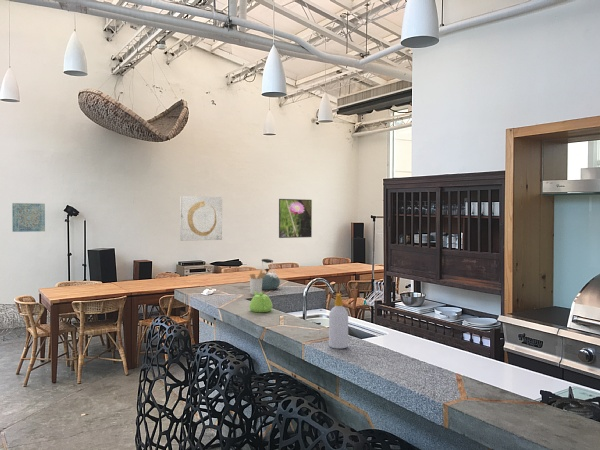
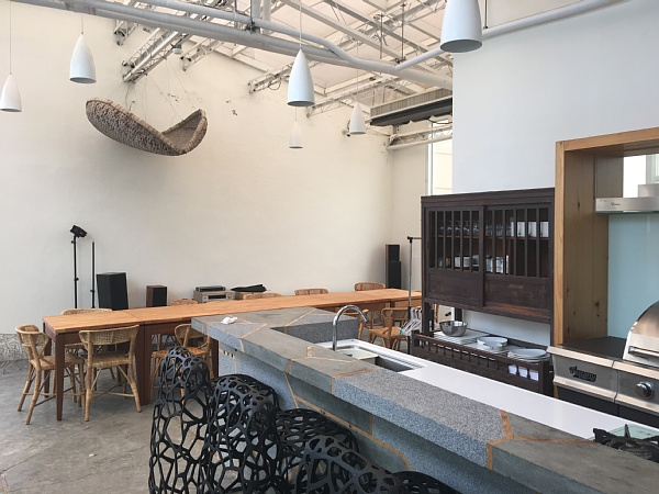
- wall art [179,195,223,242]
- kettle [256,258,281,291]
- soap bottle [328,293,349,350]
- utensil holder [249,269,268,296]
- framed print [278,198,313,239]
- wall art [11,202,46,233]
- teapot [249,291,273,313]
